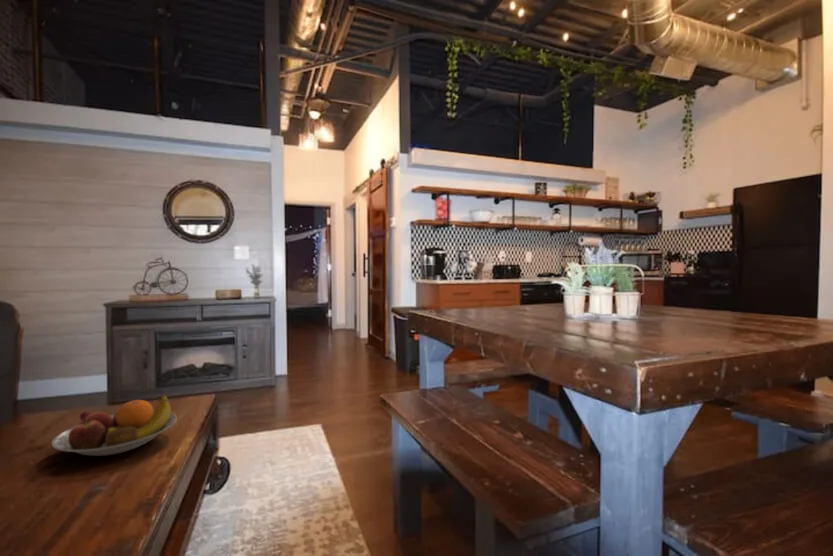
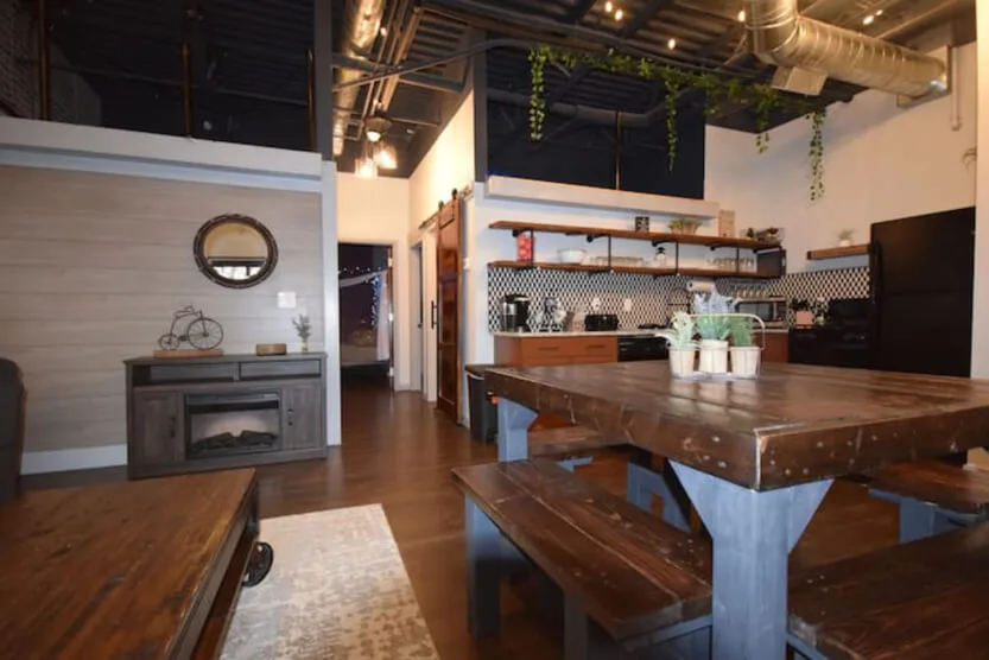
- fruit bowl [51,394,178,457]
